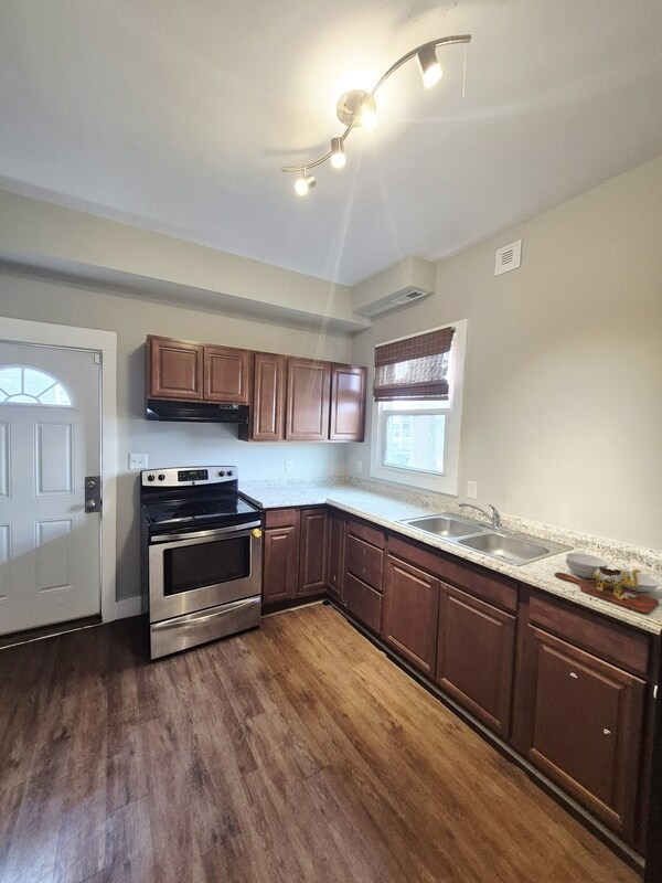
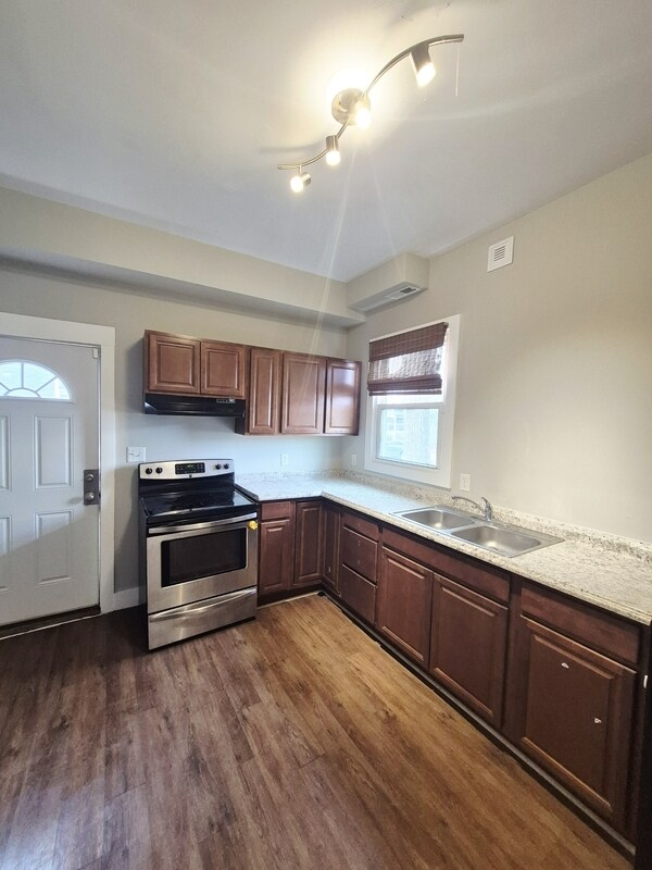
- cutting board [554,552,661,615]
